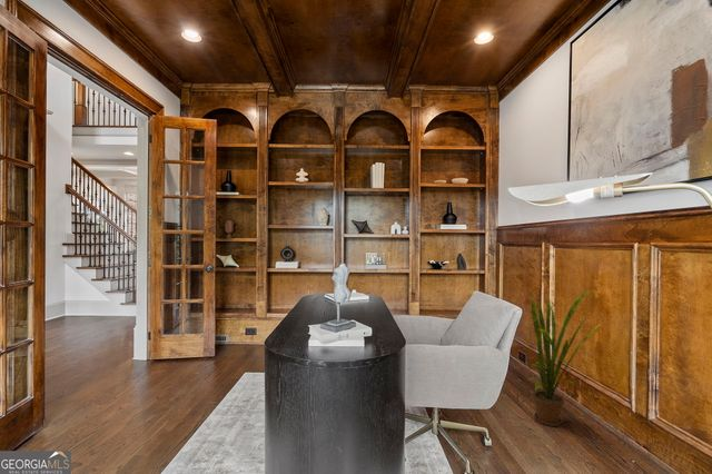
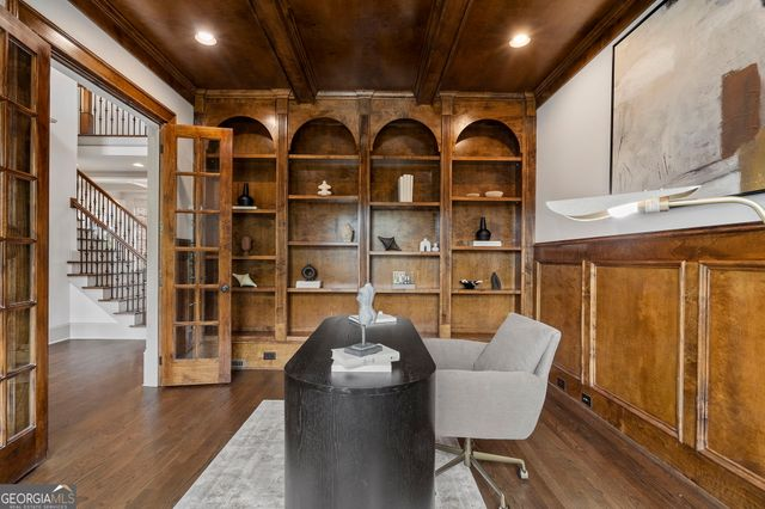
- house plant [524,289,602,427]
